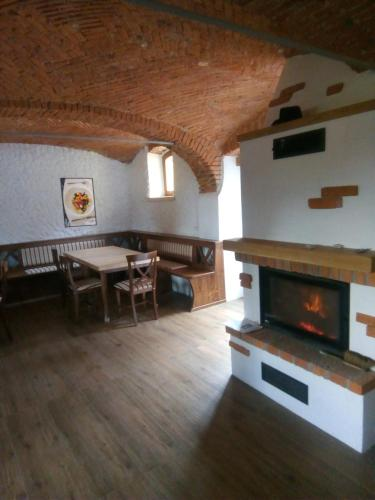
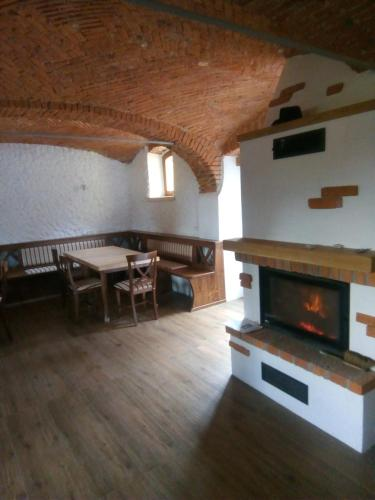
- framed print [59,177,98,229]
